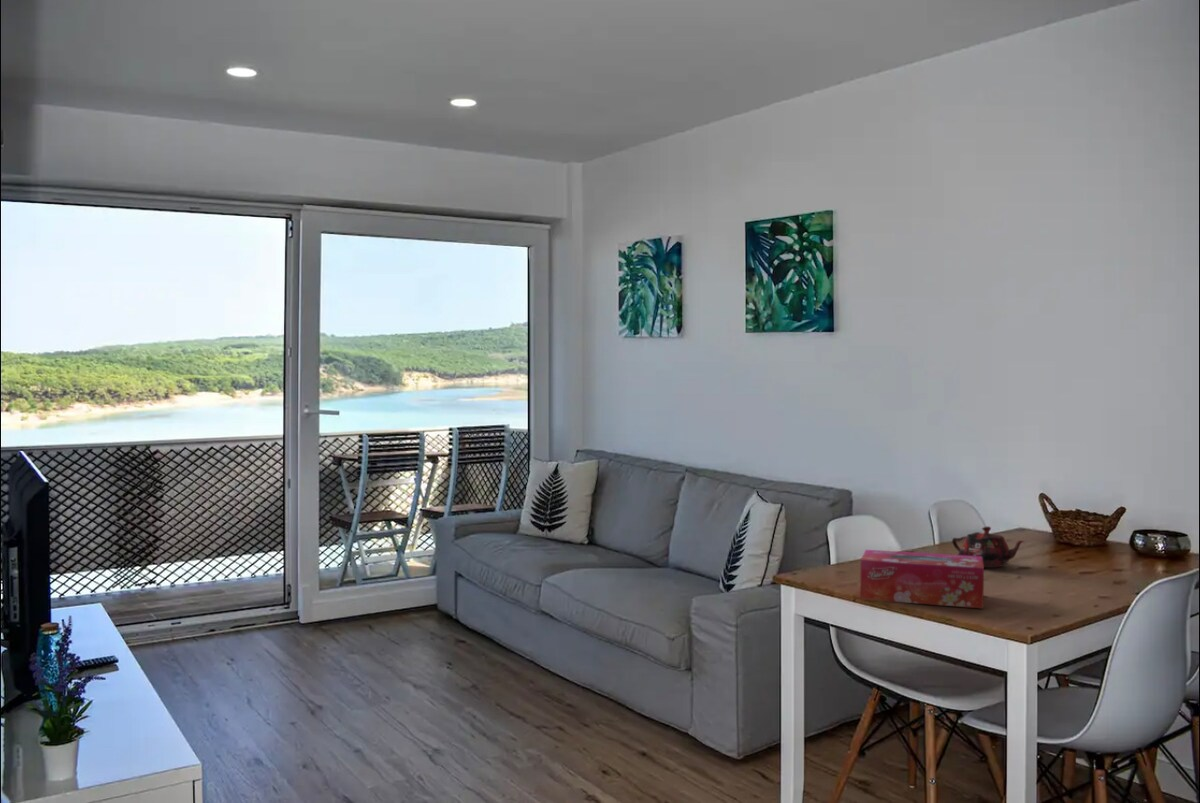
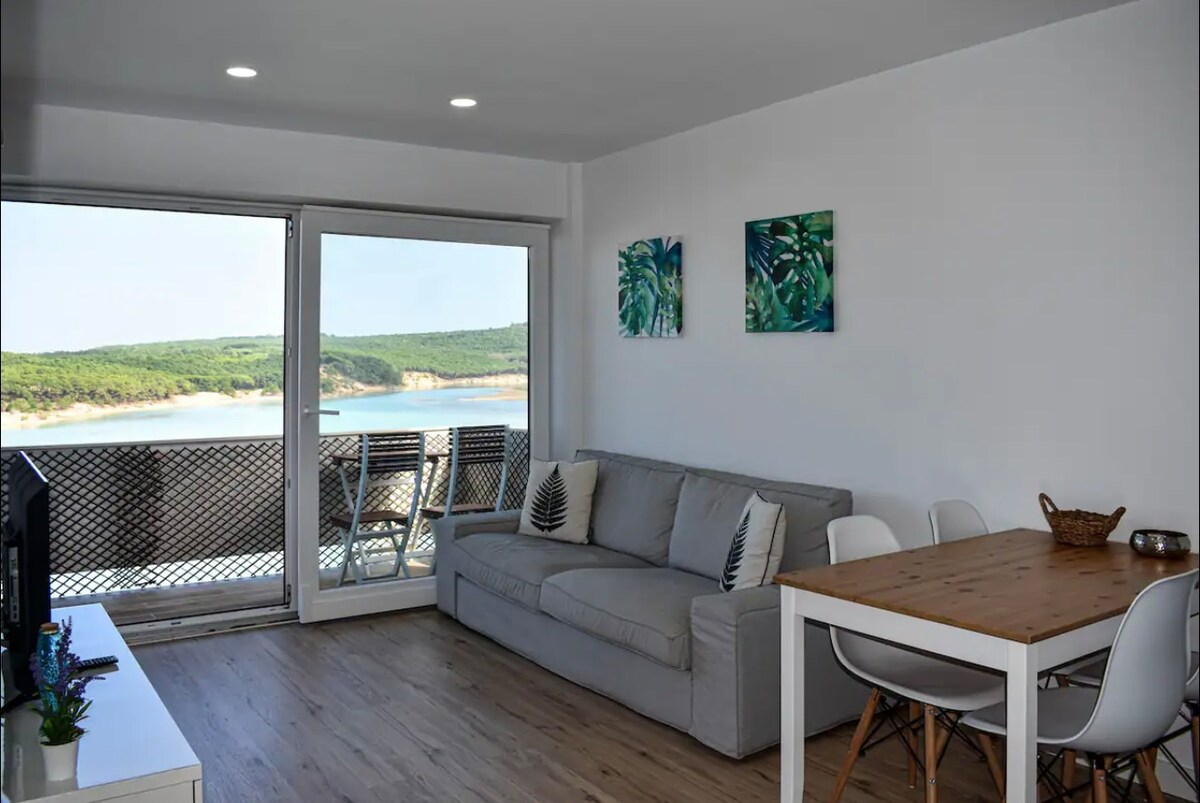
- tissue box [859,549,985,609]
- teapot [951,525,1025,568]
